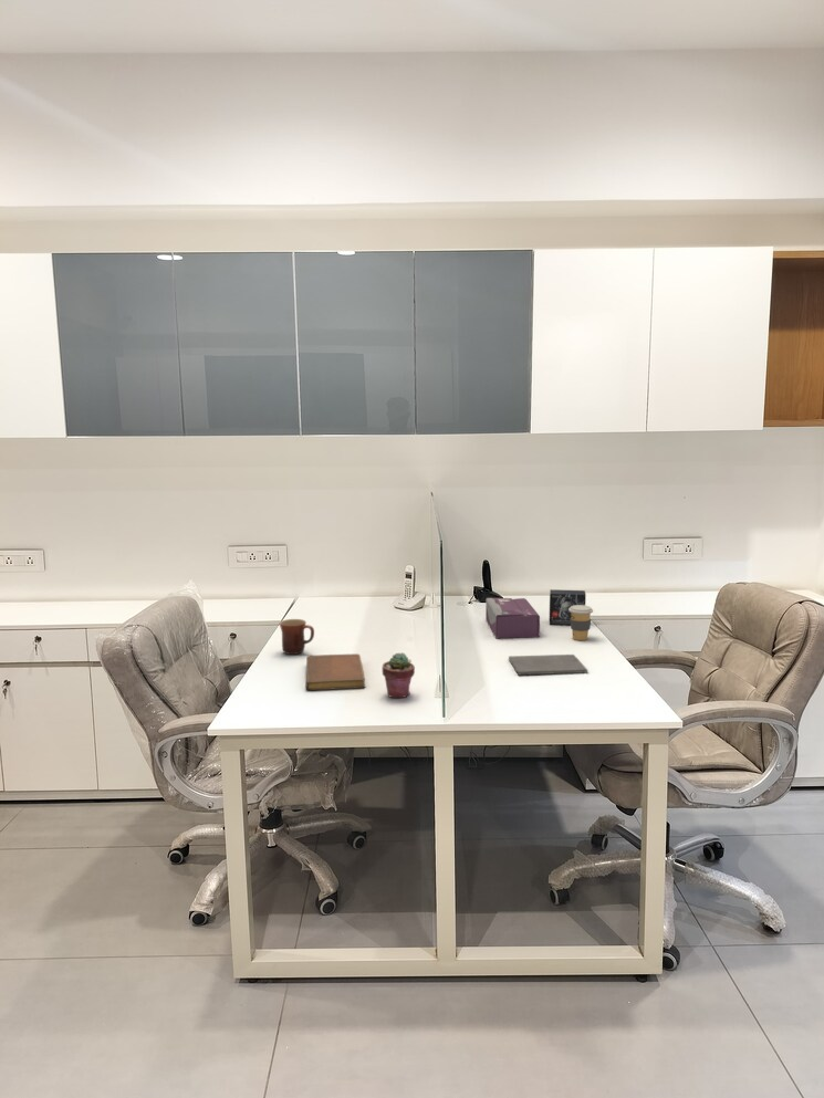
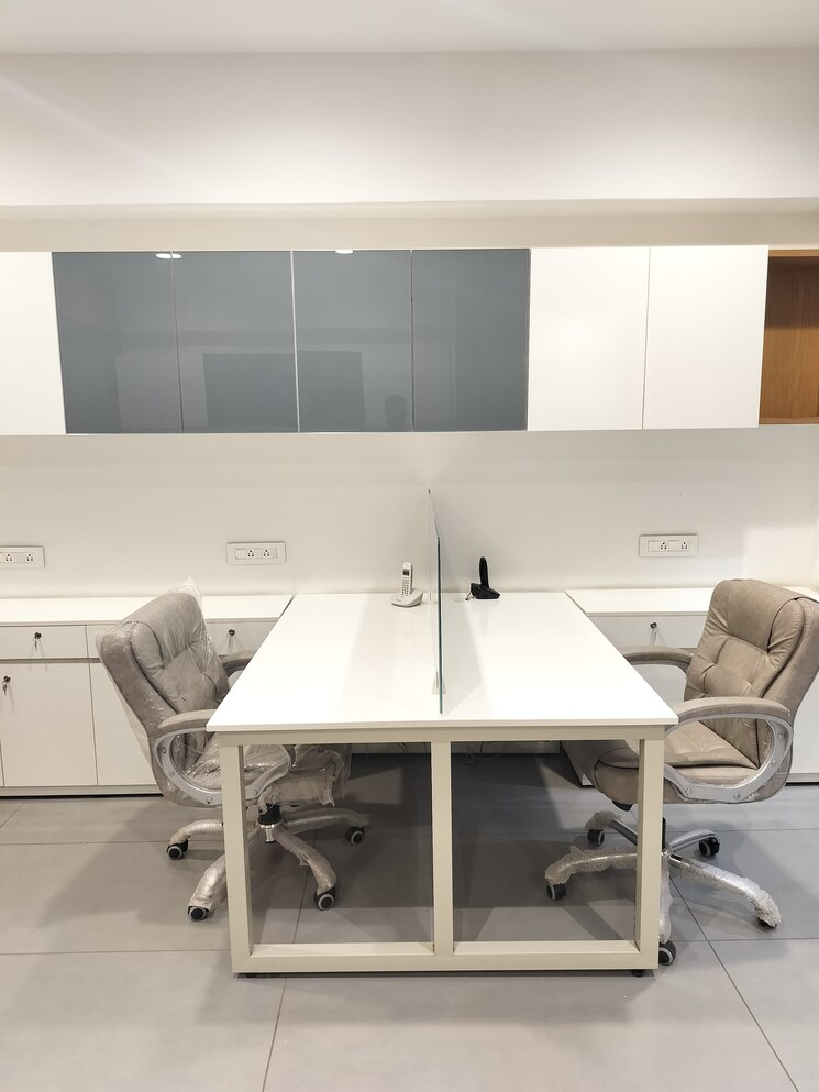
- notepad [508,653,588,676]
- small box [547,588,587,626]
- coffee cup [569,605,594,641]
- potted succulent [382,651,416,699]
- tissue box [484,597,541,639]
- mug [278,618,315,656]
- notebook [305,652,366,691]
